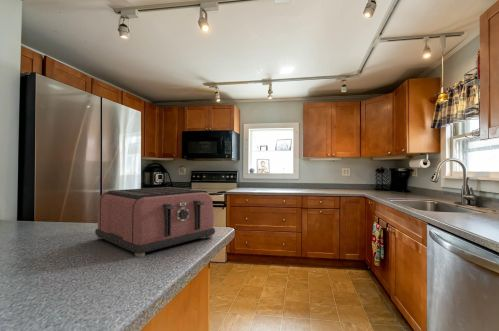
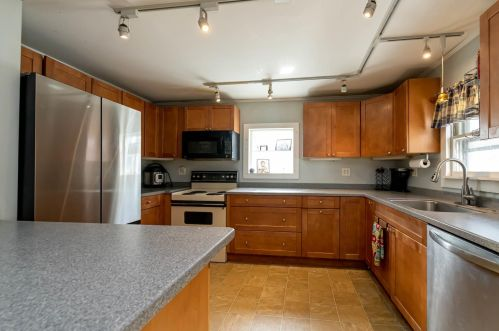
- toaster [94,186,216,258]
